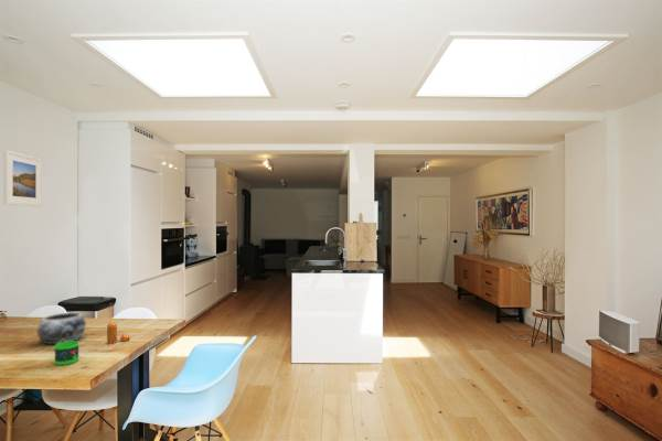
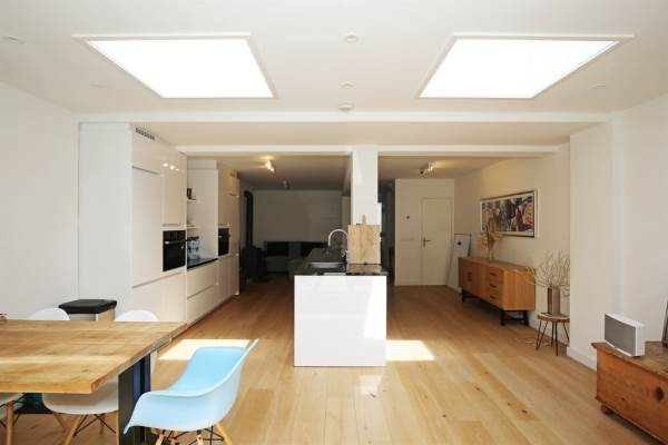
- mug [54,340,79,366]
- decorative bowl [36,311,87,345]
- pepper shaker [106,321,131,345]
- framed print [2,149,43,207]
